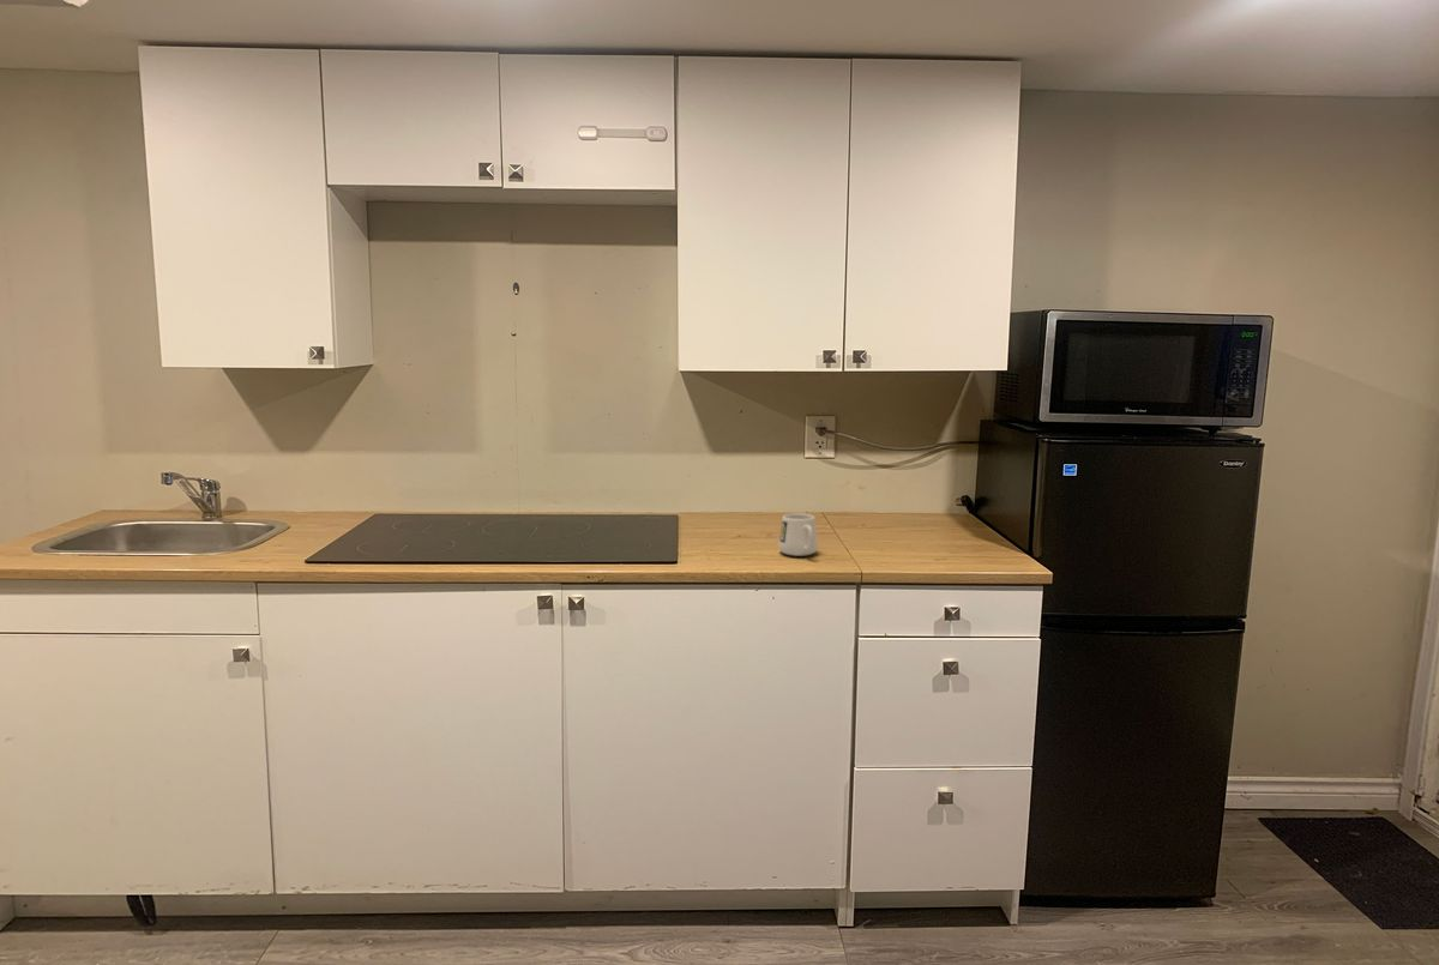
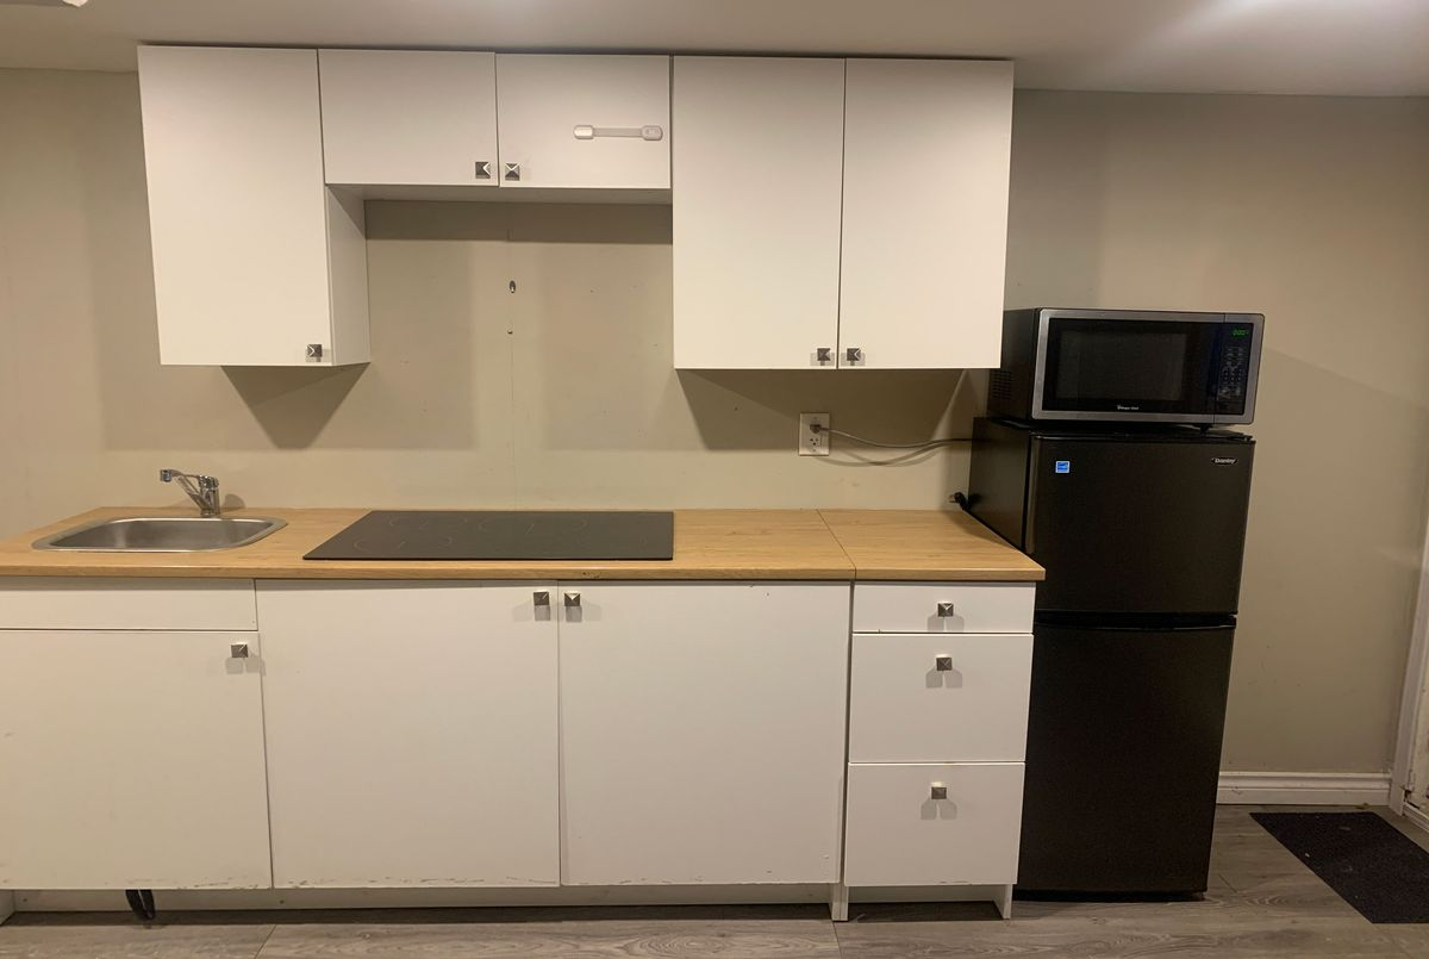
- mug [777,512,819,557]
